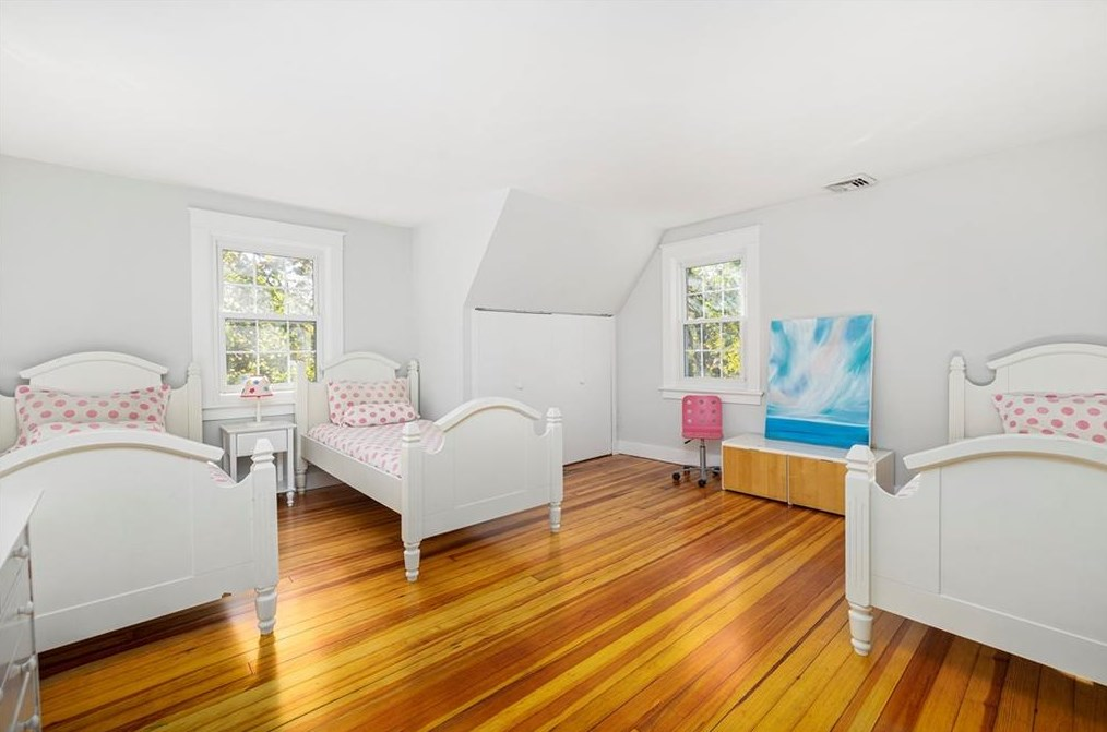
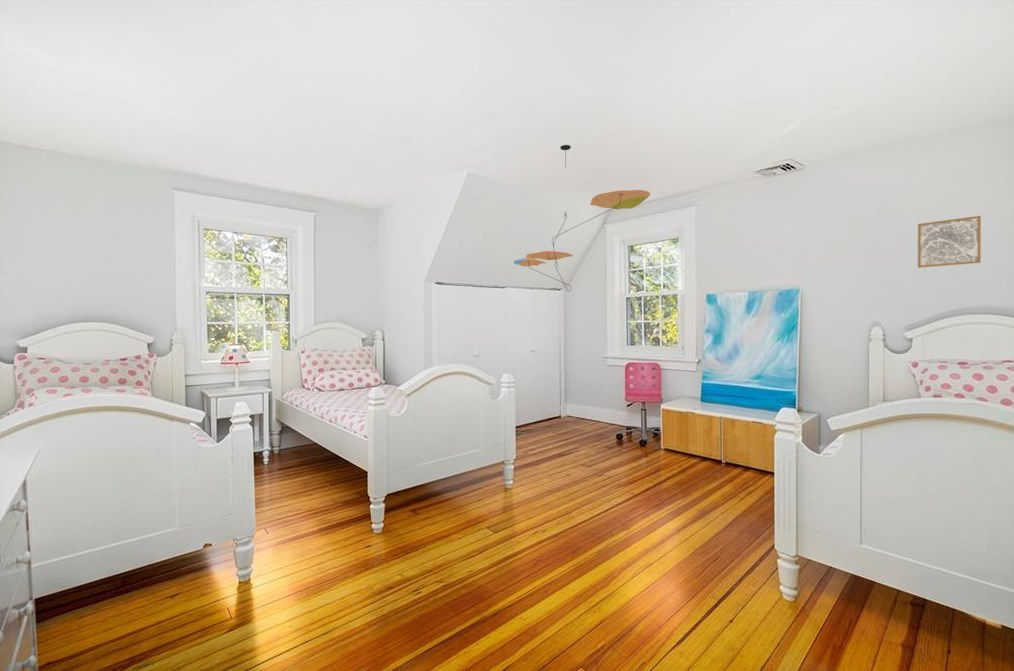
+ ceiling mobile [513,144,651,292]
+ wall art [917,215,982,269]
